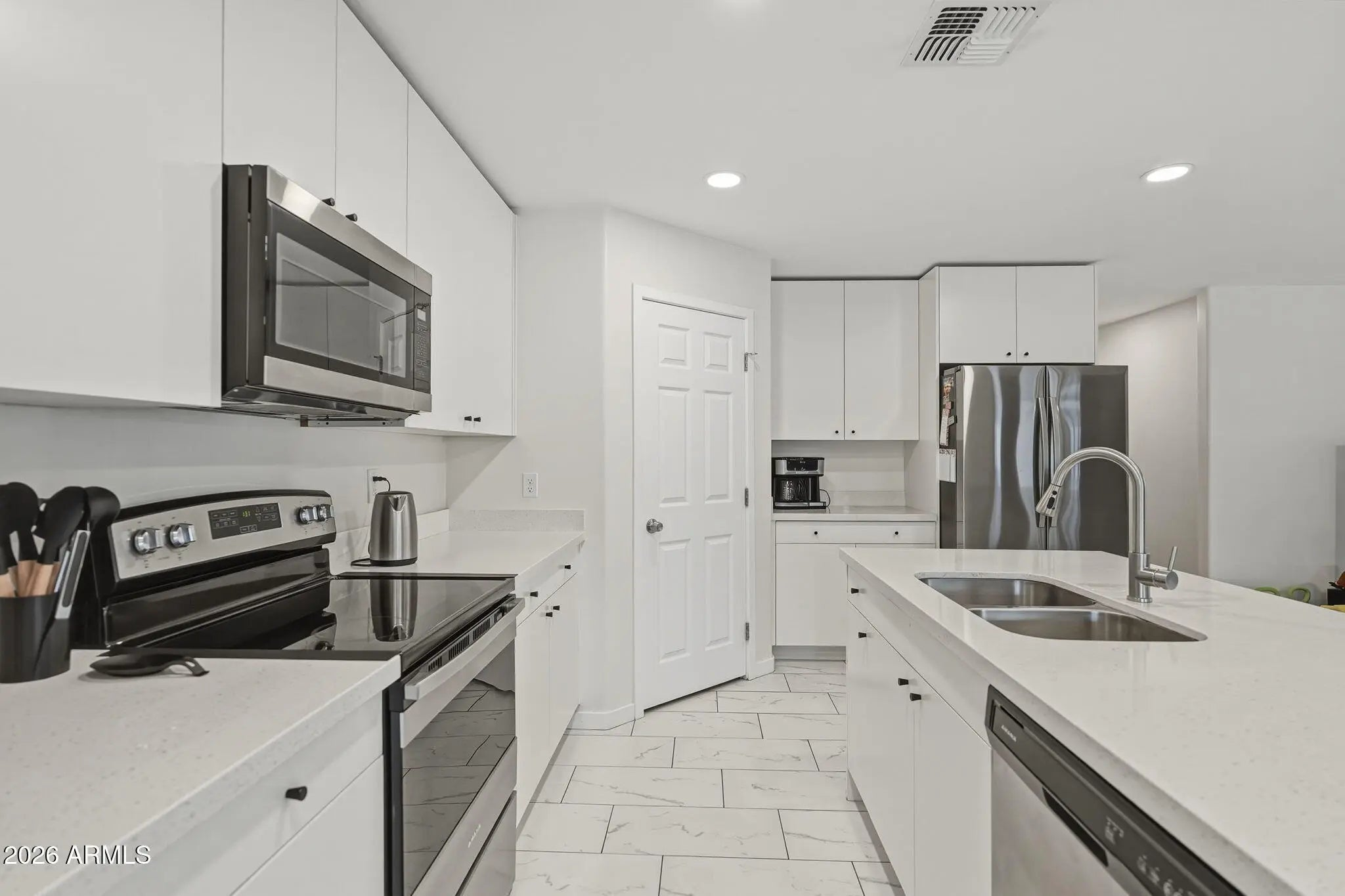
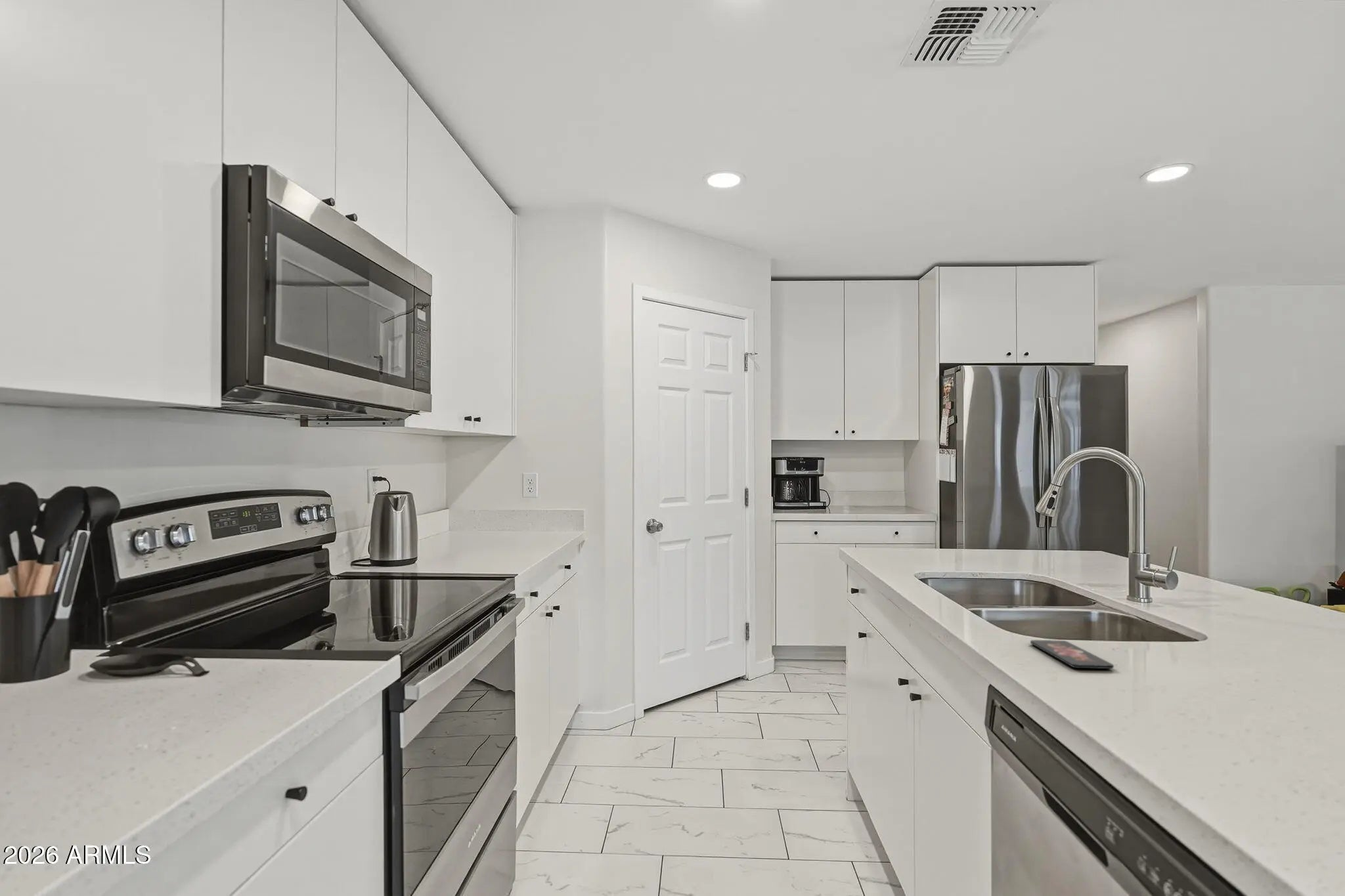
+ smartphone [1030,639,1114,670]
